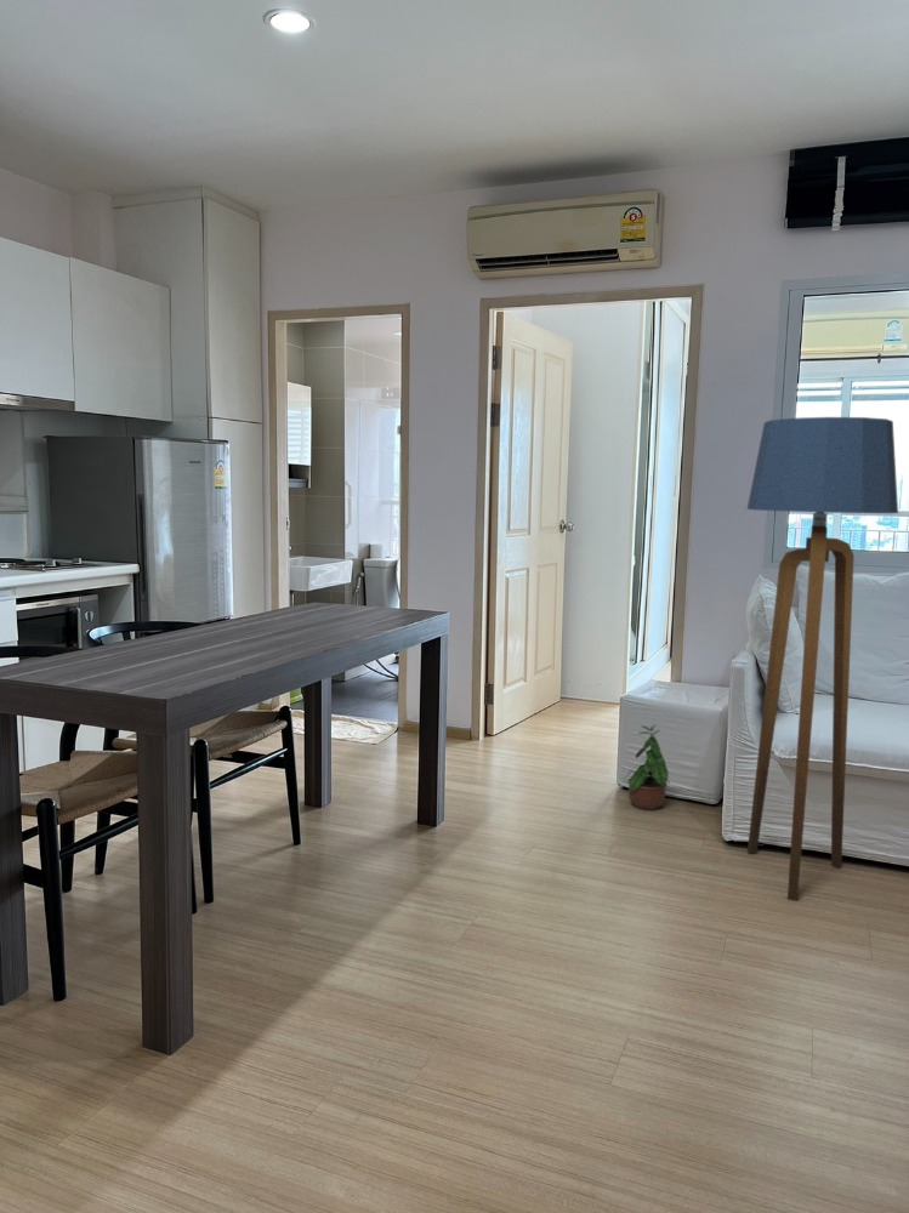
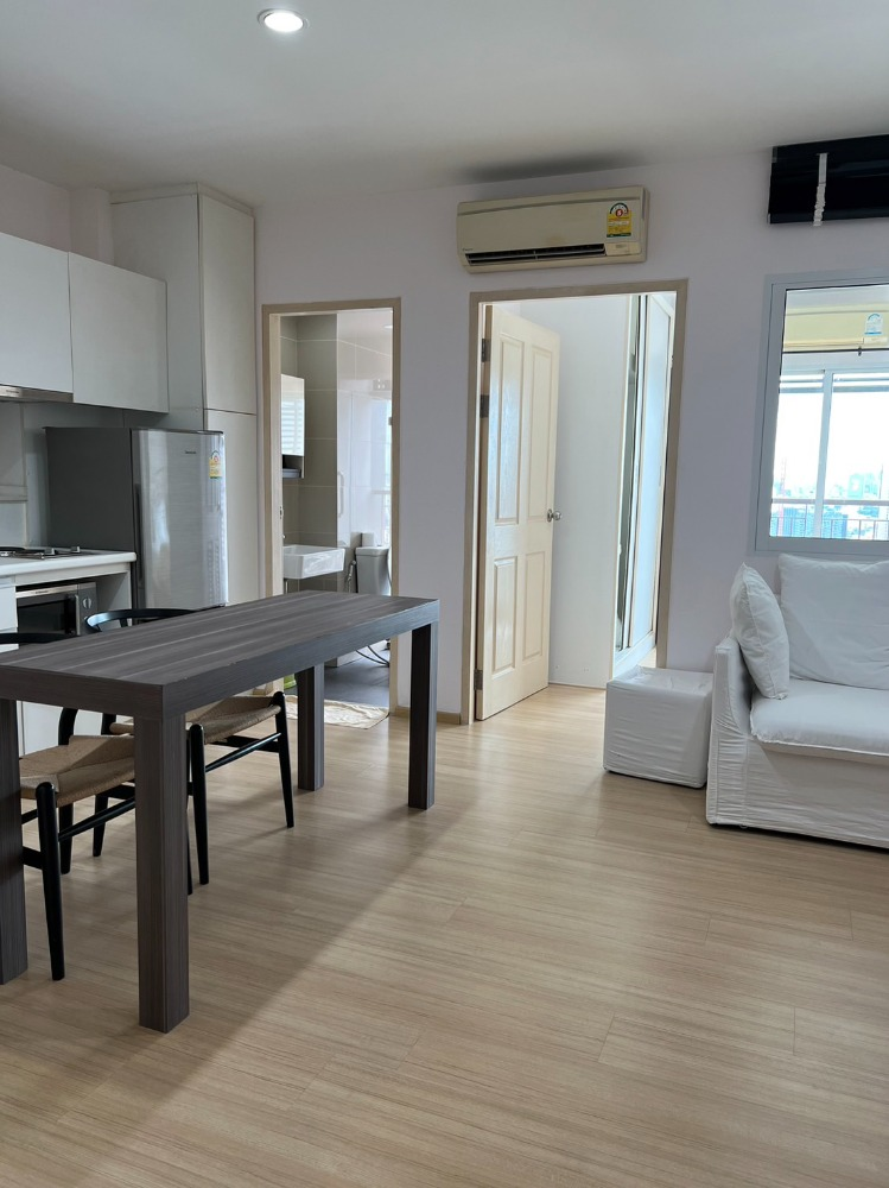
- floor lamp [746,416,899,902]
- potted plant [623,723,671,811]
